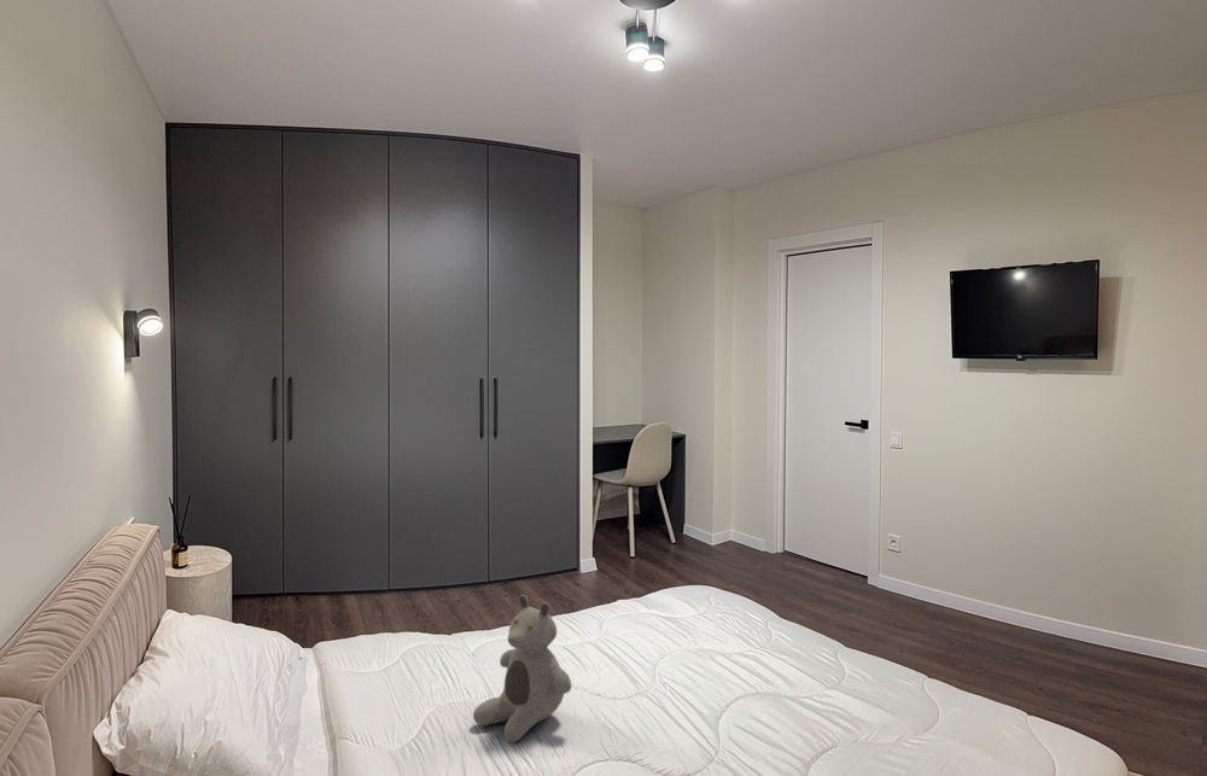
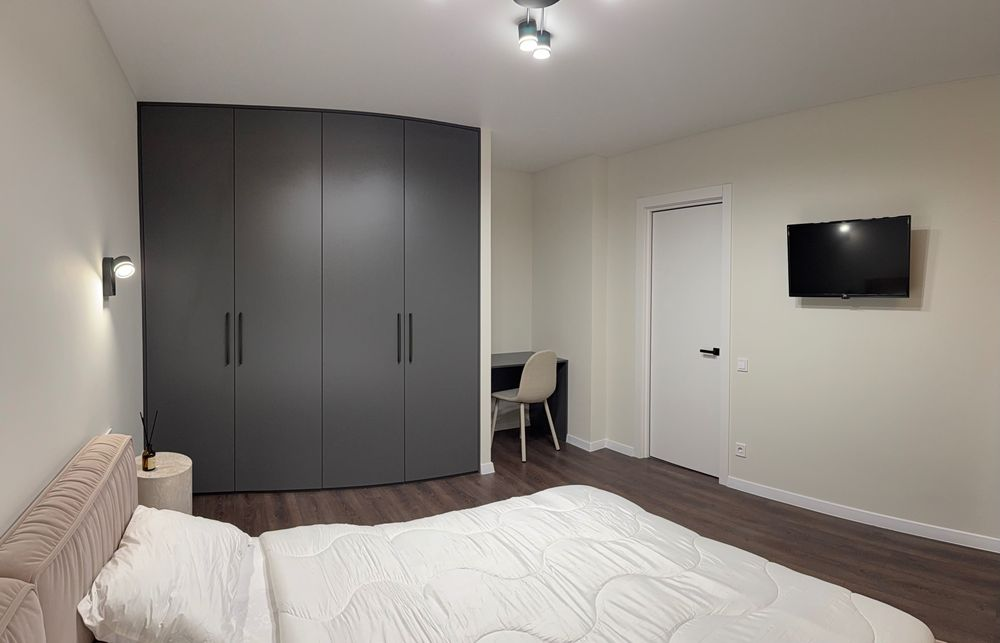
- teddy bear [472,594,572,743]
